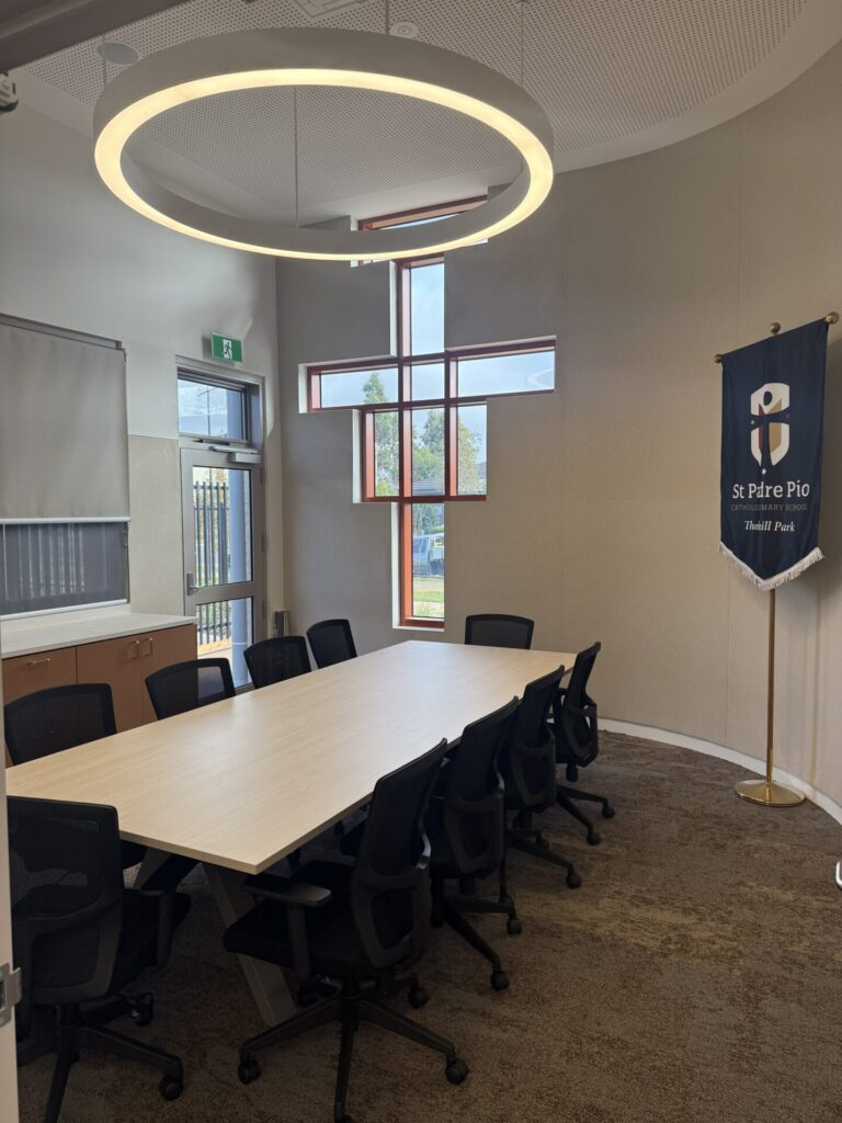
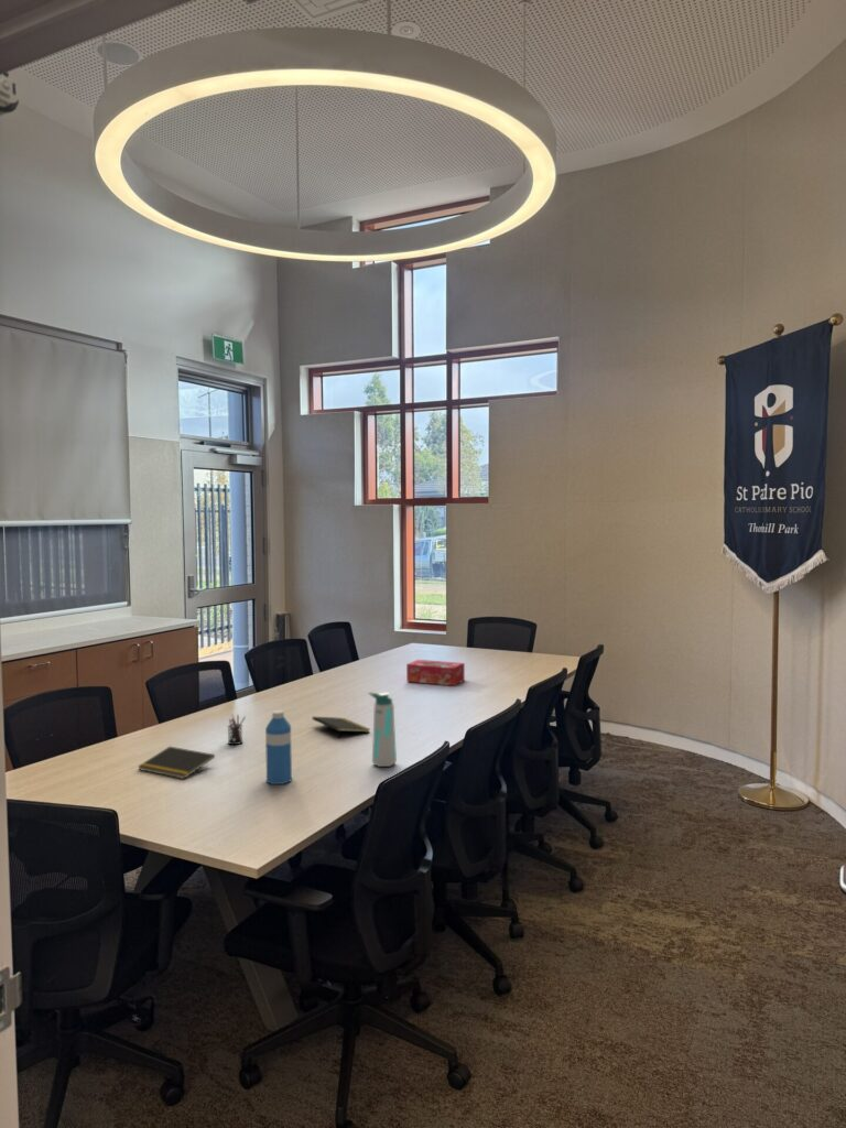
+ pen holder [227,713,247,746]
+ notepad [312,715,371,739]
+ water bottle [368,691,398,768]
+ tissue box [405,659,466,687]
+ notepad [137,746,216,780]
+ water bottle [264,709,293,785]
